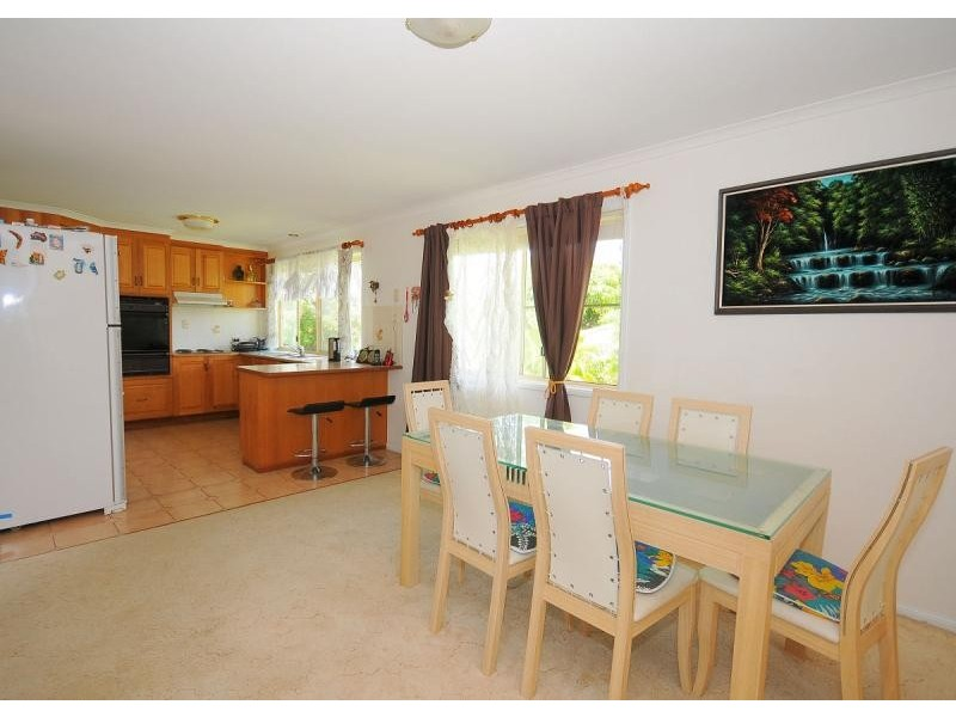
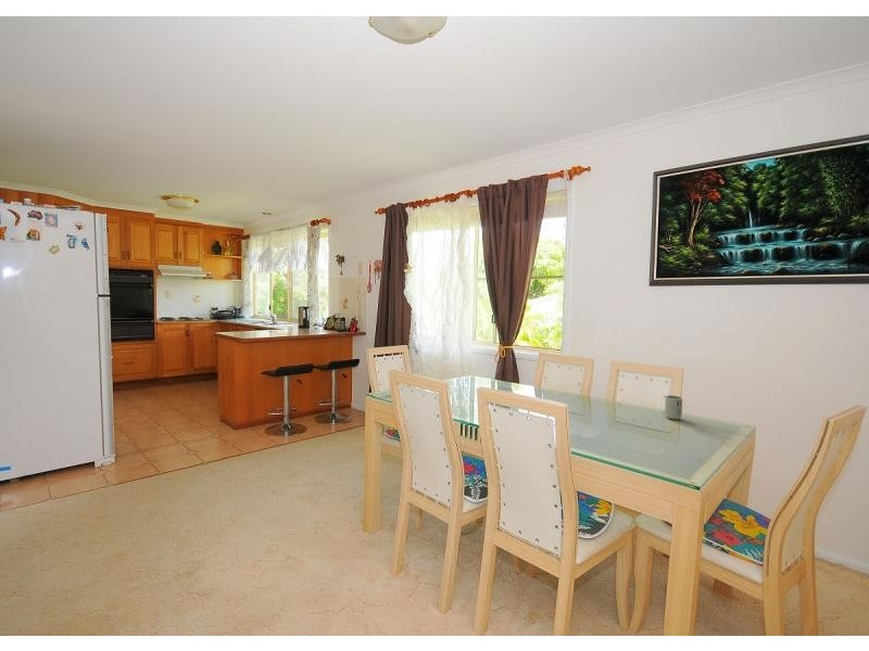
+ cup [664,395,683,421]
